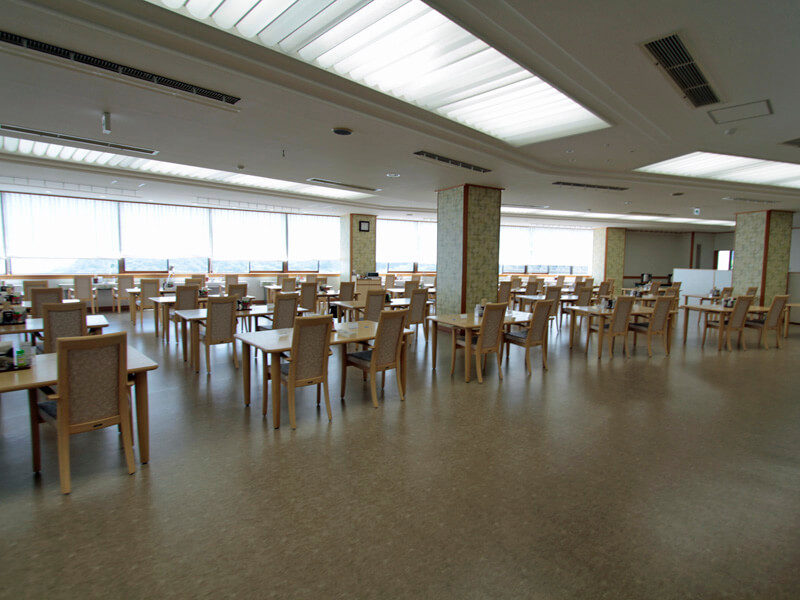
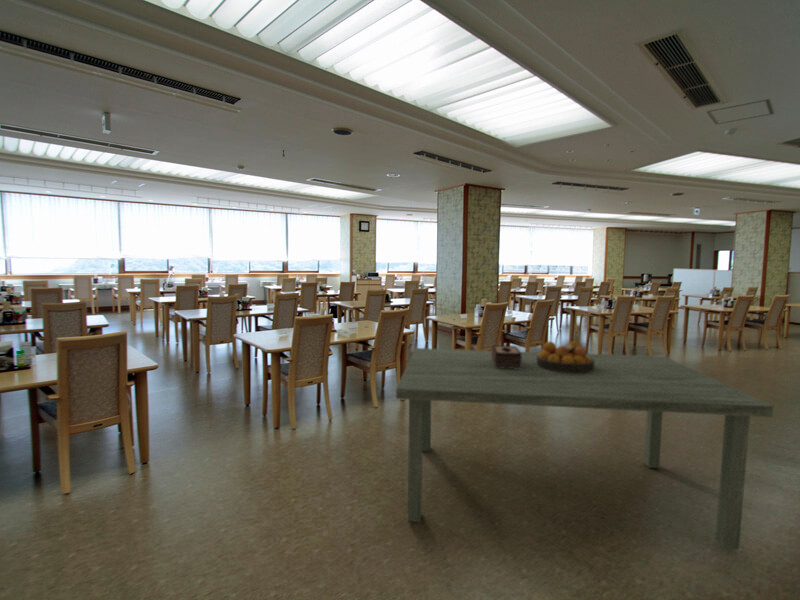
+ dining table [395,347,774,551]
+ tissue box [491,344,522,369]
+ fruit bowl [537,340,595,373]
